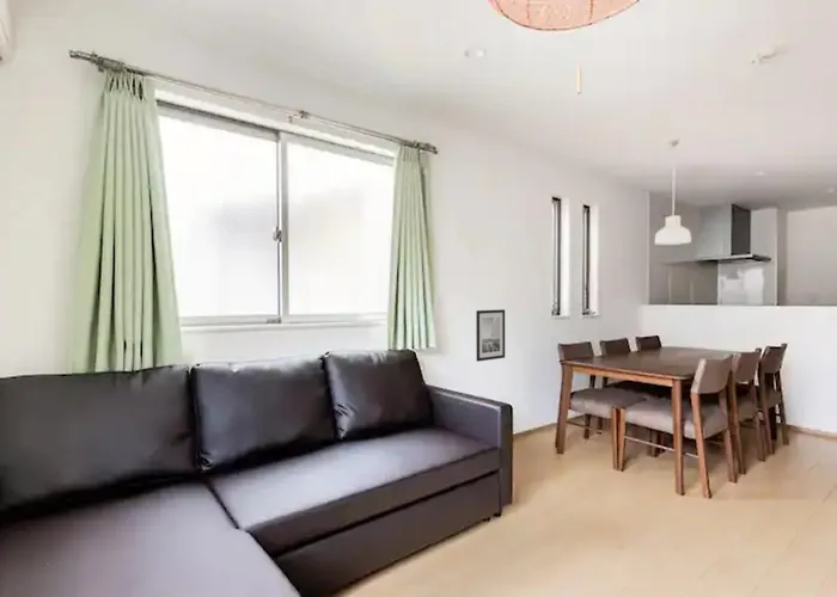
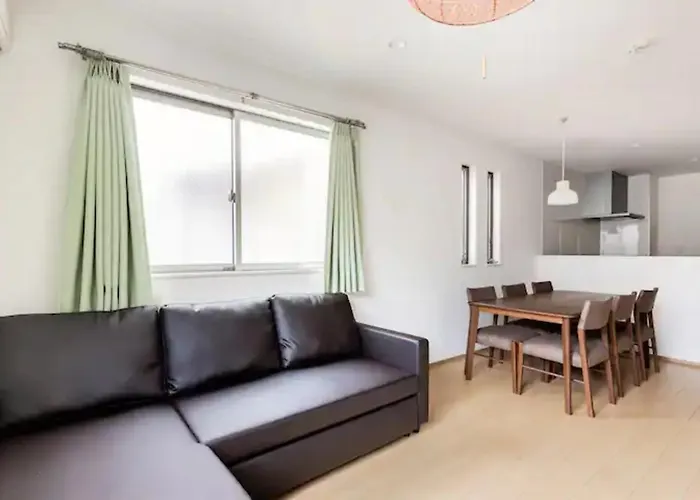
- wall art [475,308,506,363]
